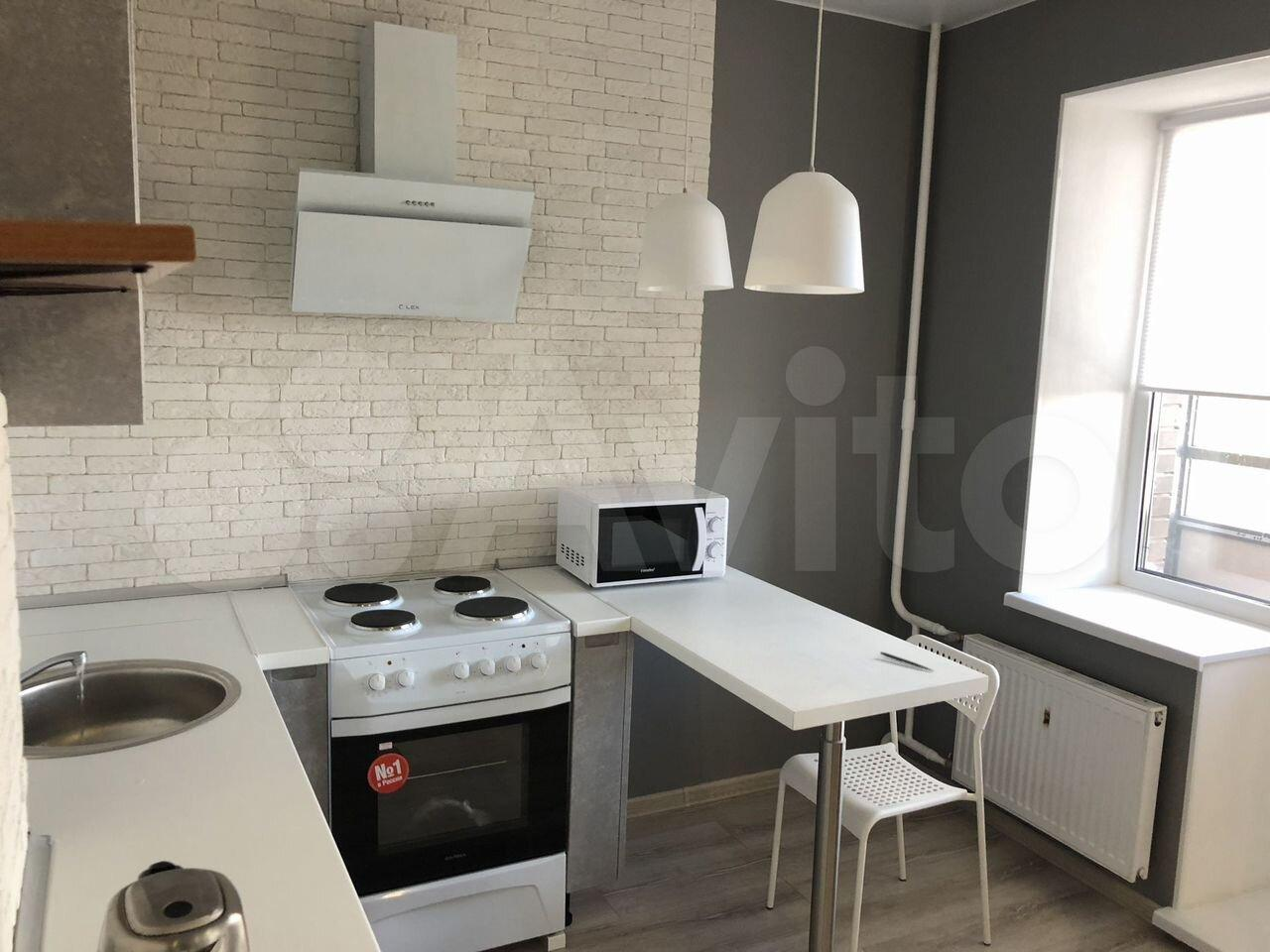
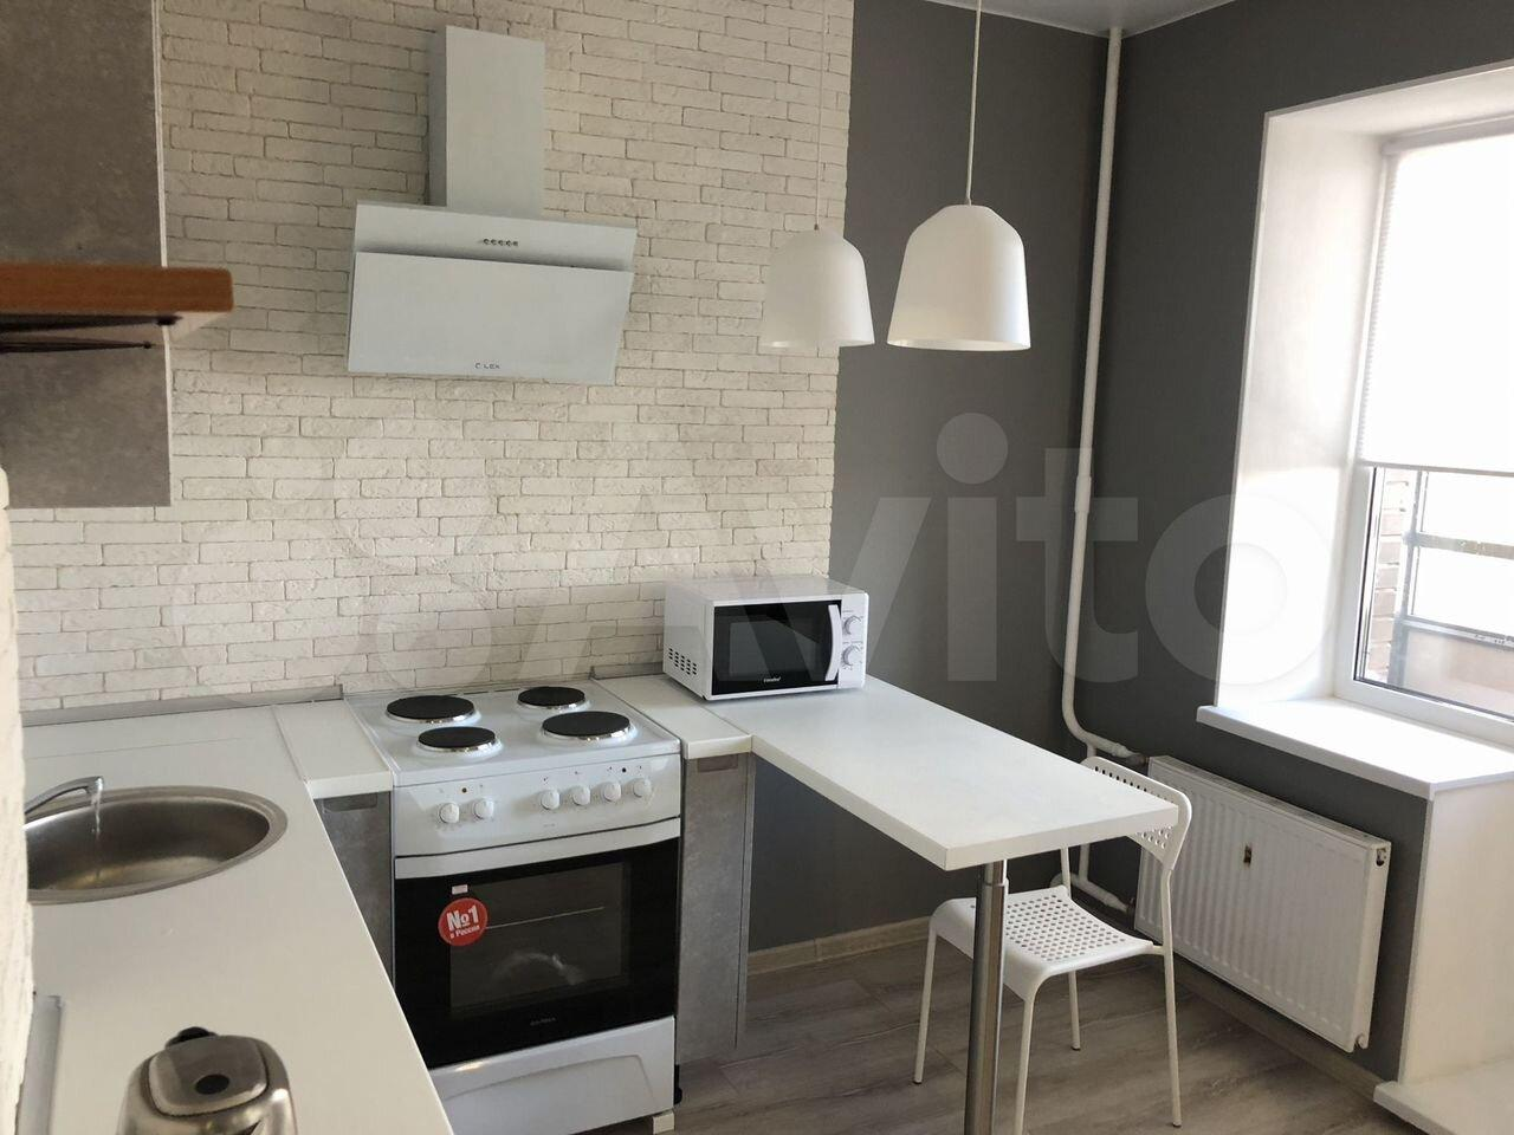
- pen [879,651,934,671]
